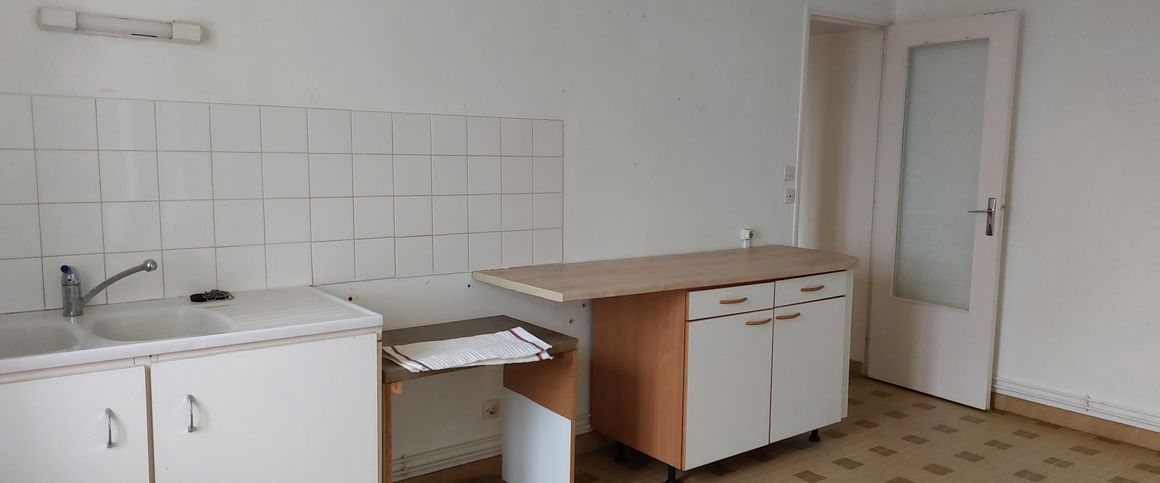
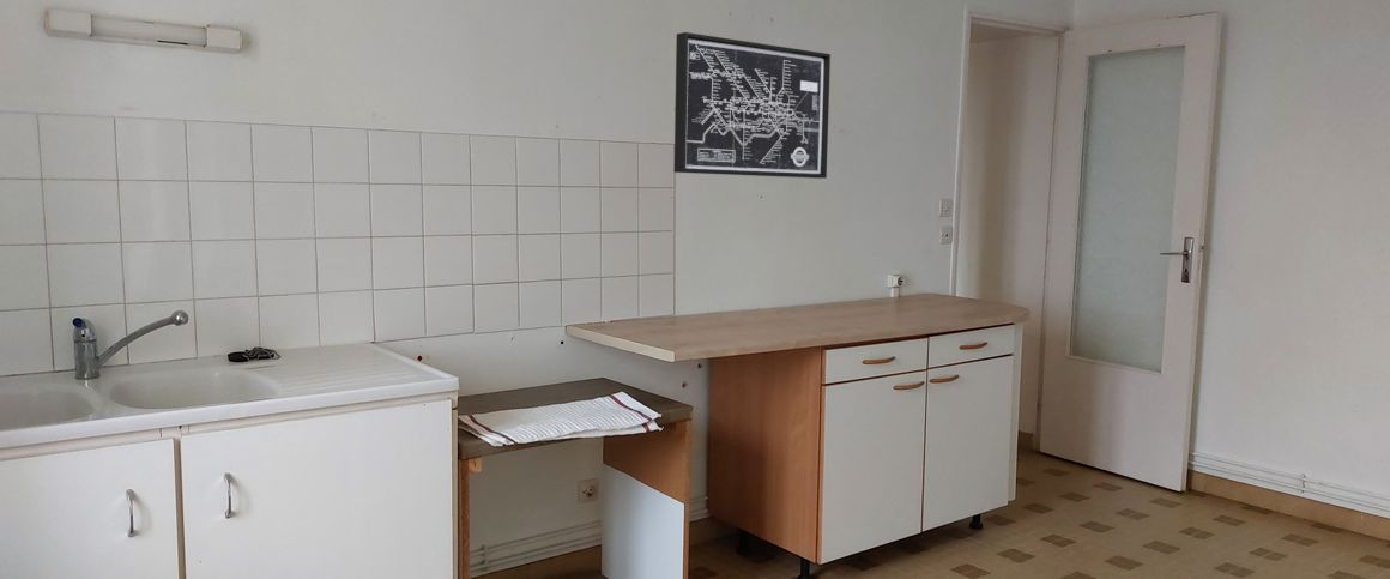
+ wall art [673,31,832,180]
